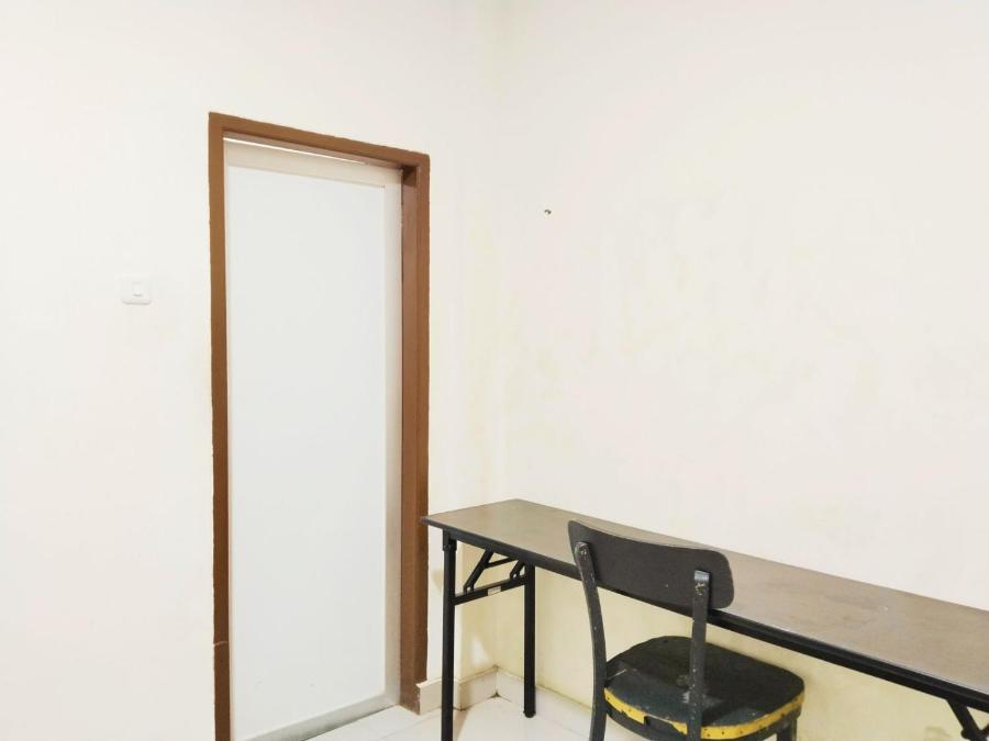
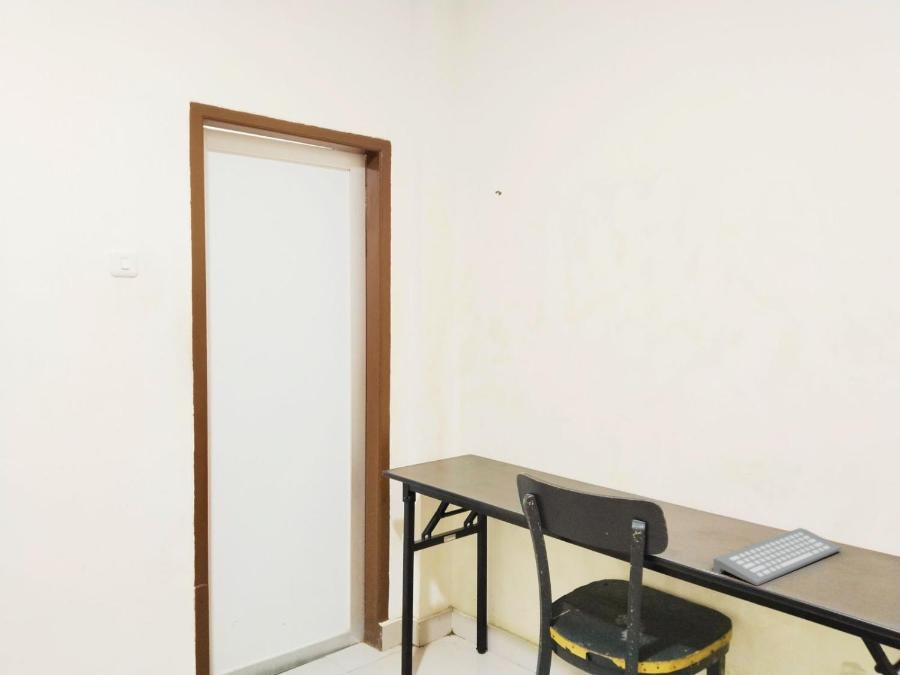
+ computer keyboard [712,527,842,587]
